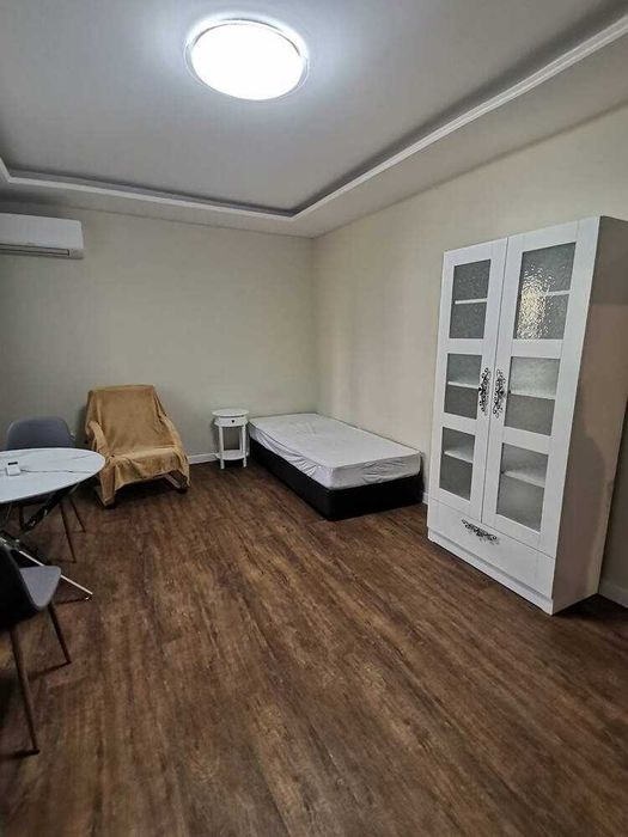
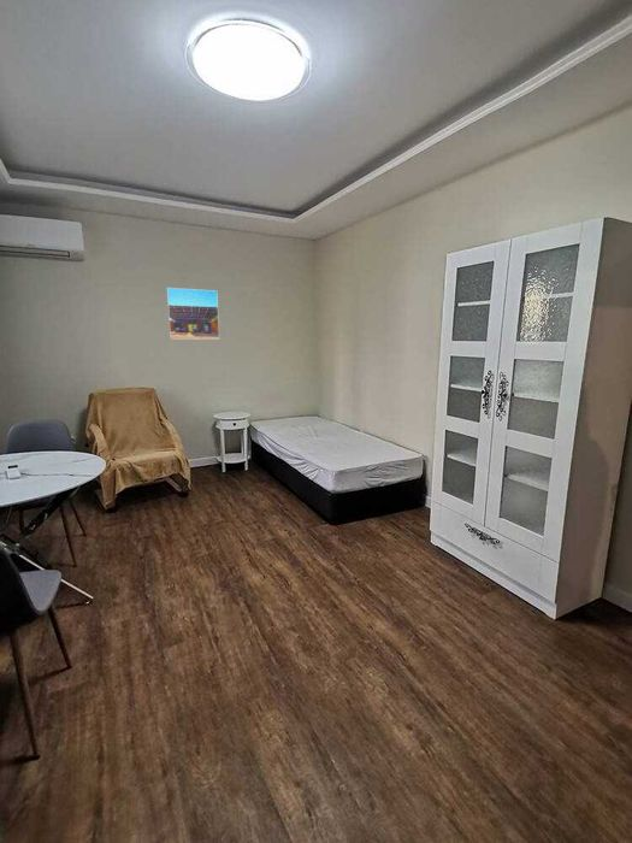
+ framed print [165,287,220,341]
